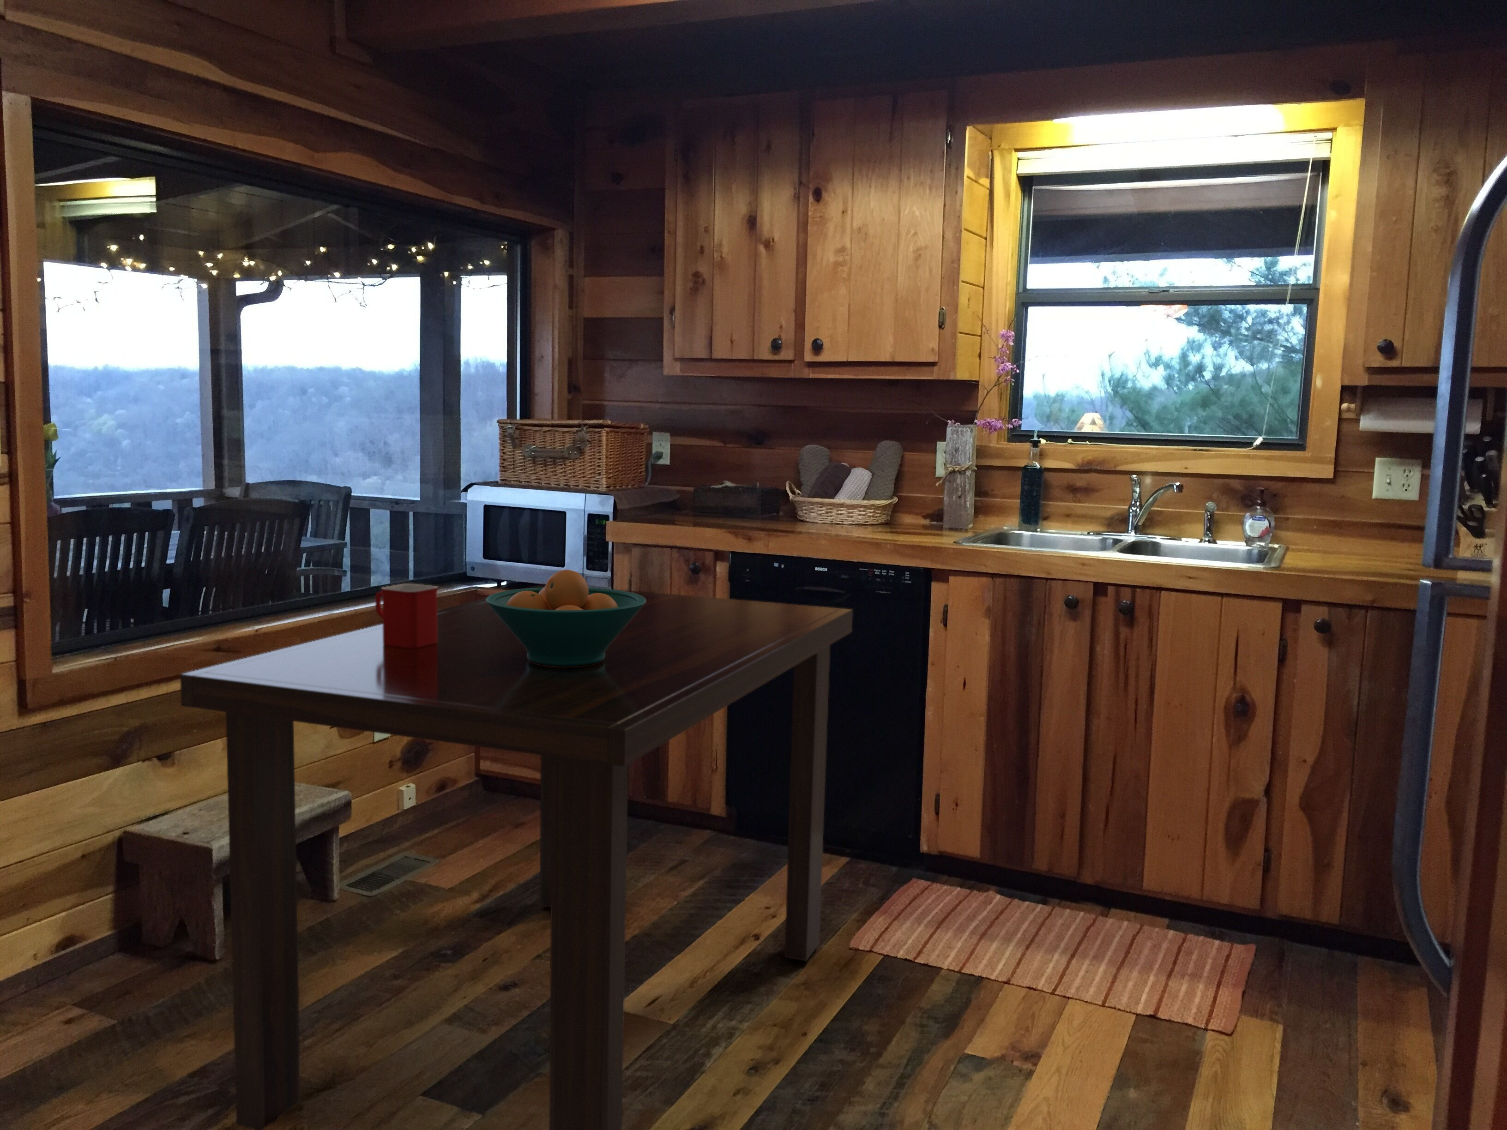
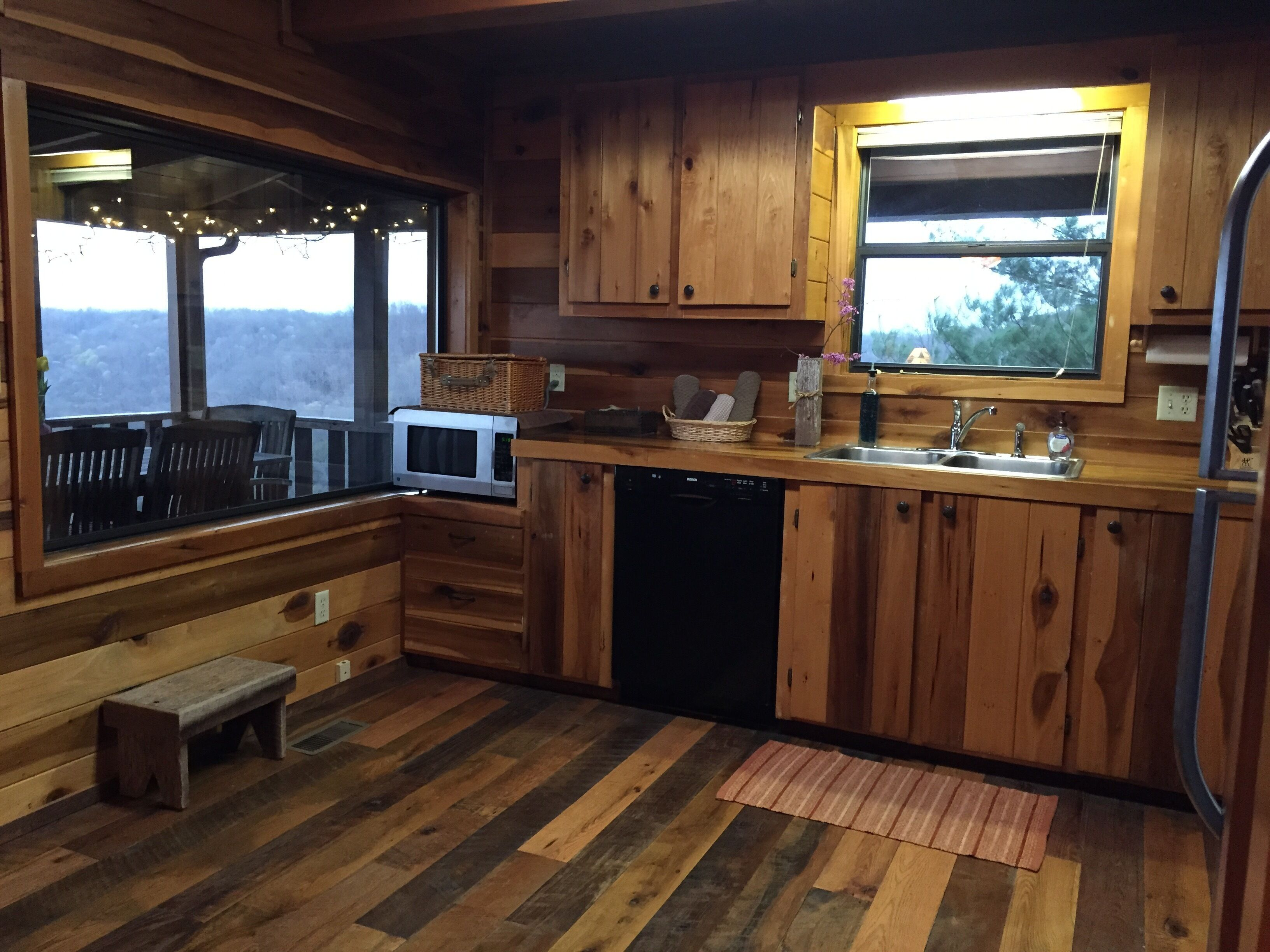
- mug [375,583,439,648]
- dining table [179,583,853,1130]
- fruit bowl [485,569,647,667]
